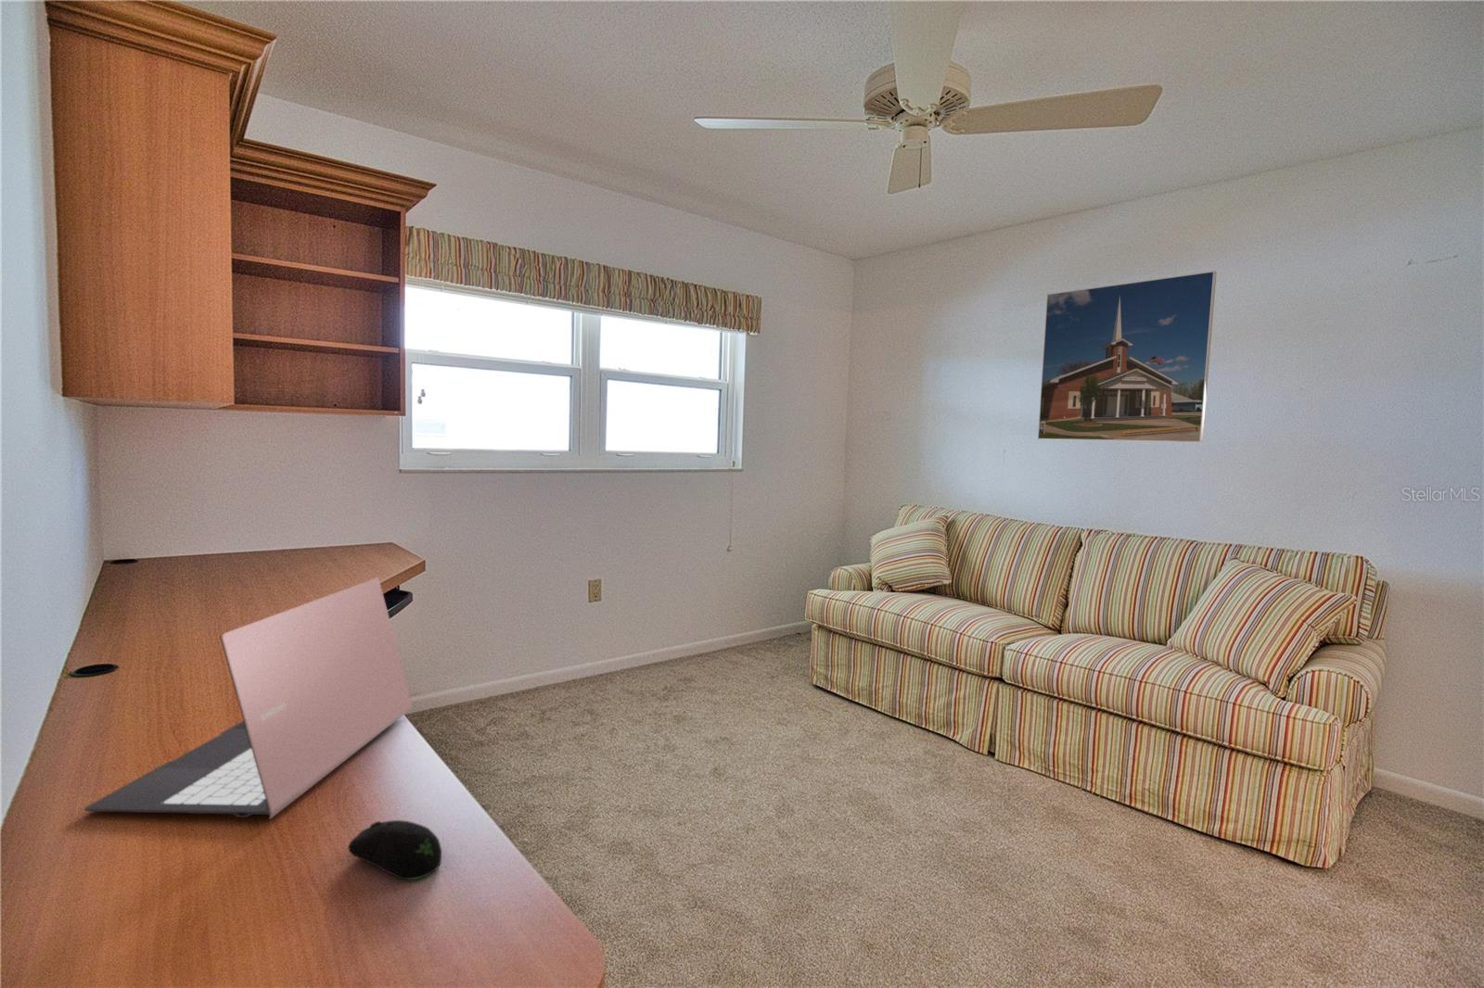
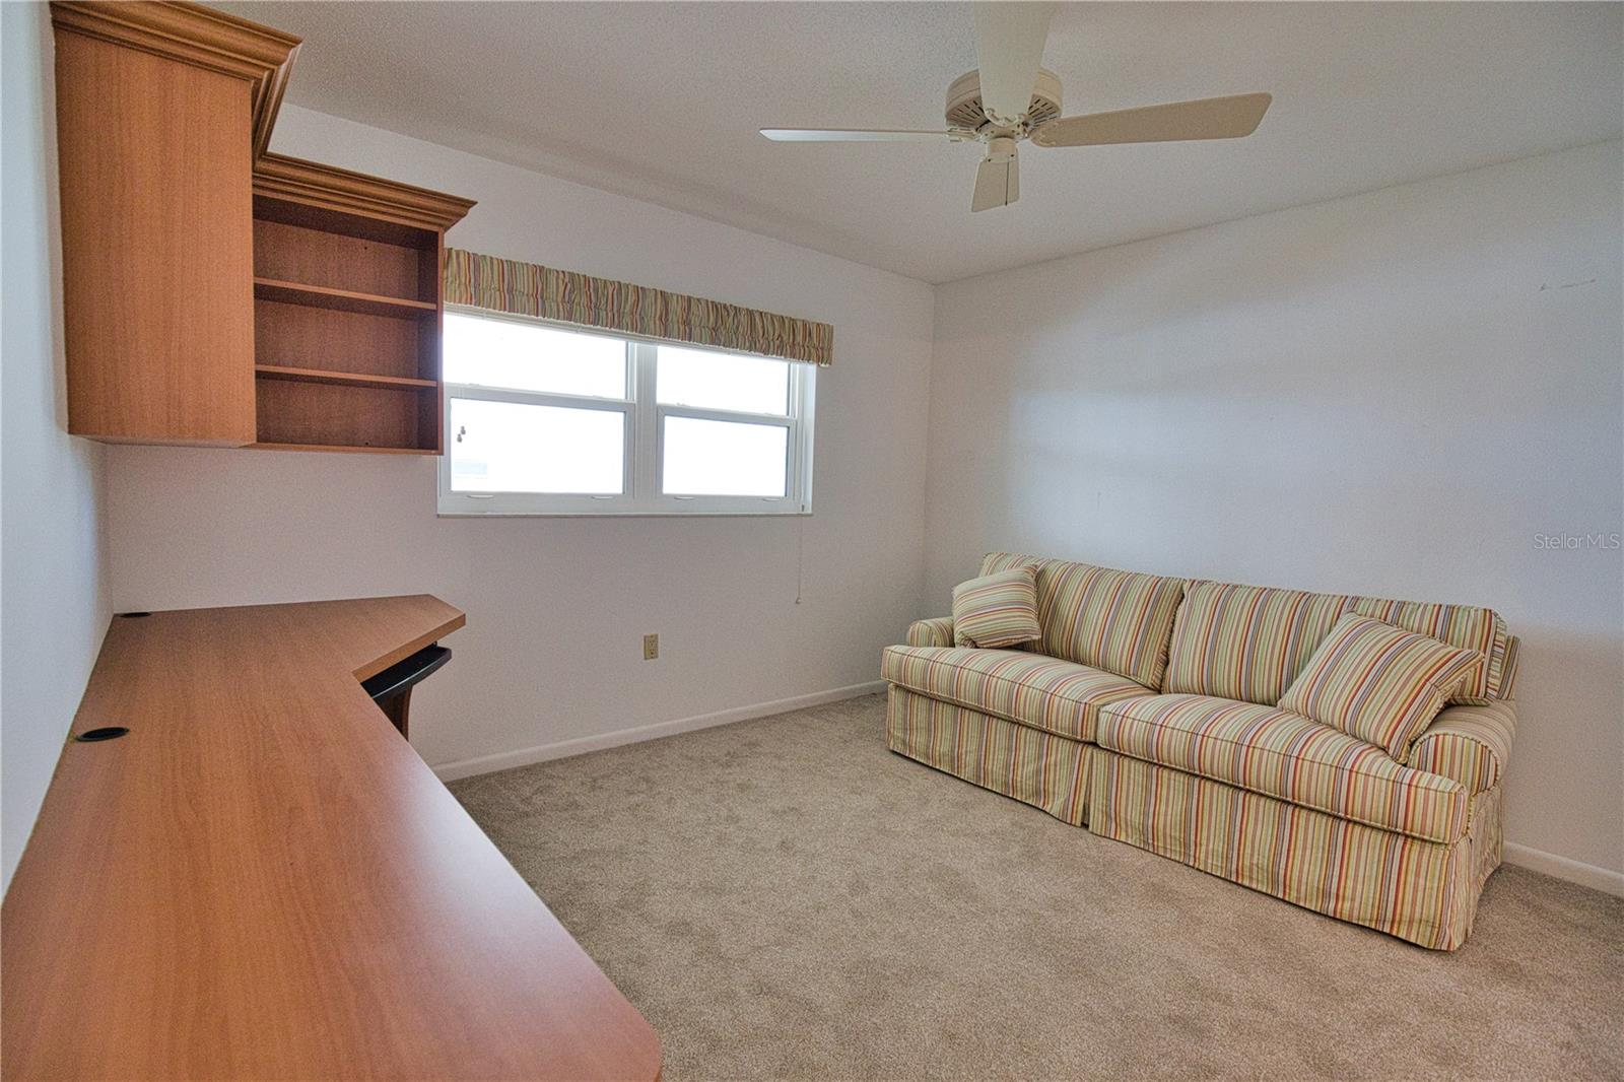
- computer mouse [346,819,442,880]
- laptop [84,578,413,820]
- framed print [1037,270,1217,443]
